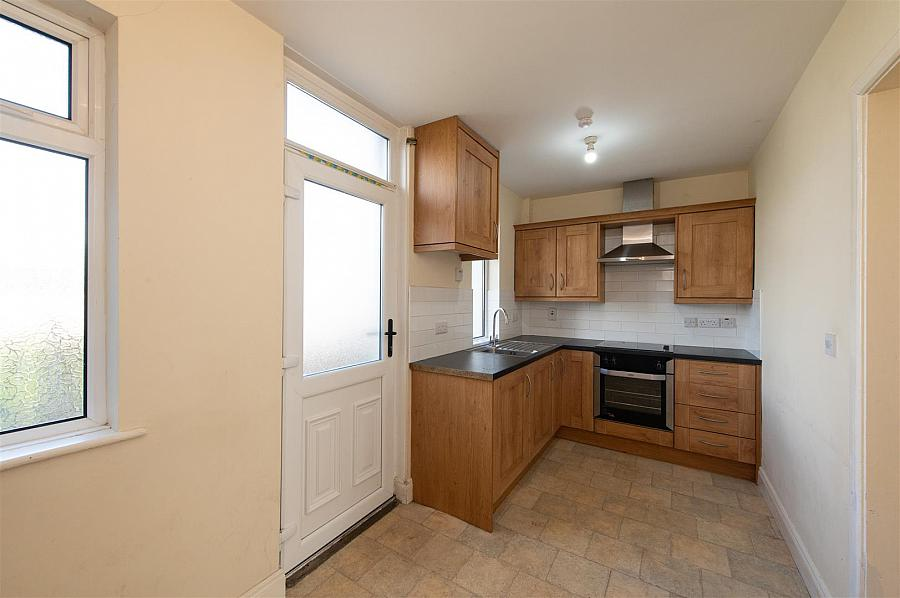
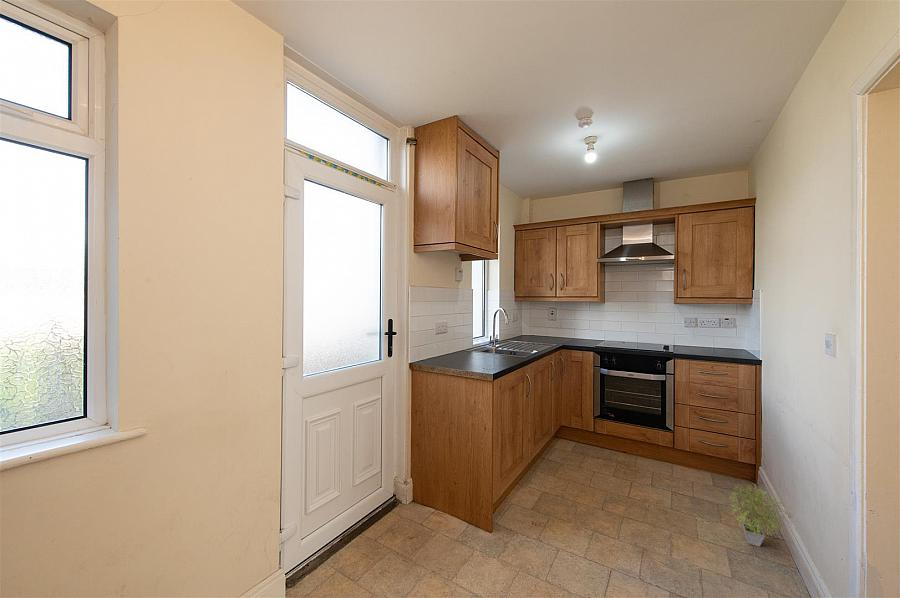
+ potted plant [726,482,796,548]
